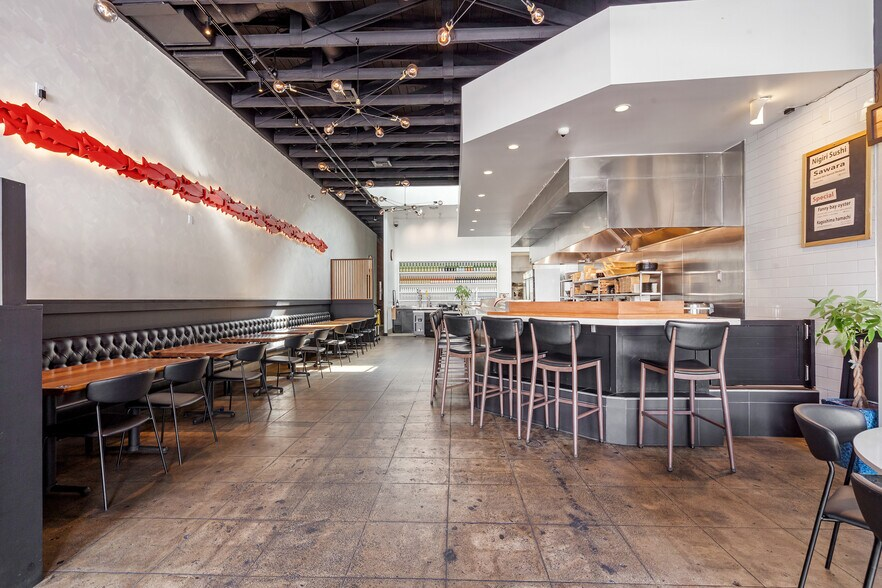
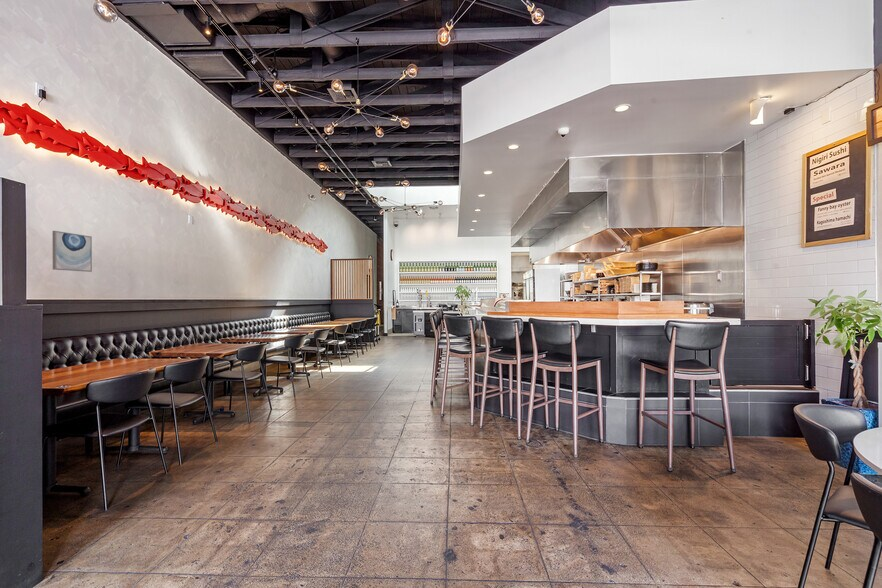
+ wall art [52,230,93,273]
